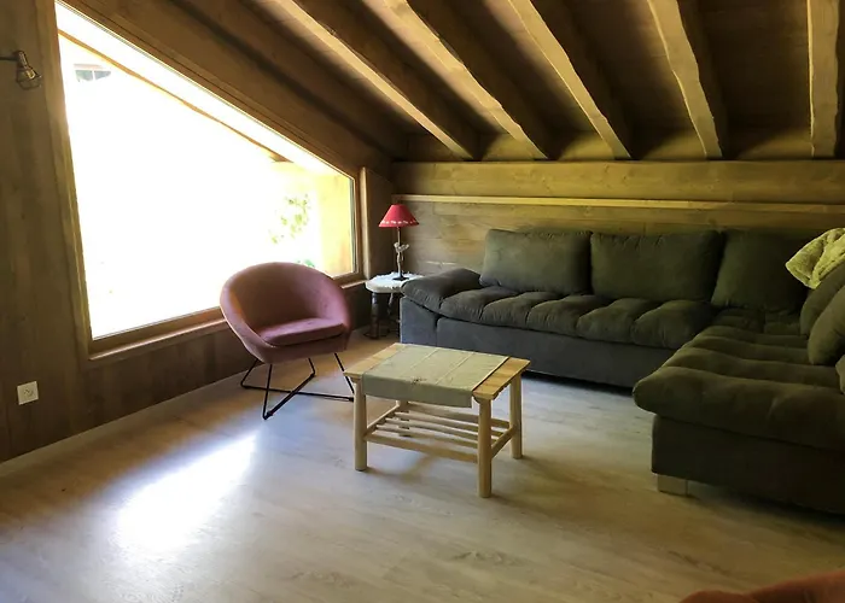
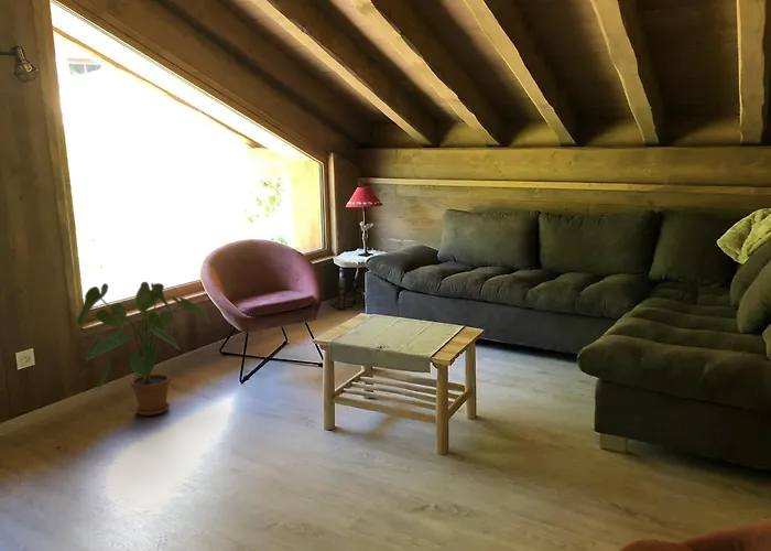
+ house plant [75,281,210,417]
